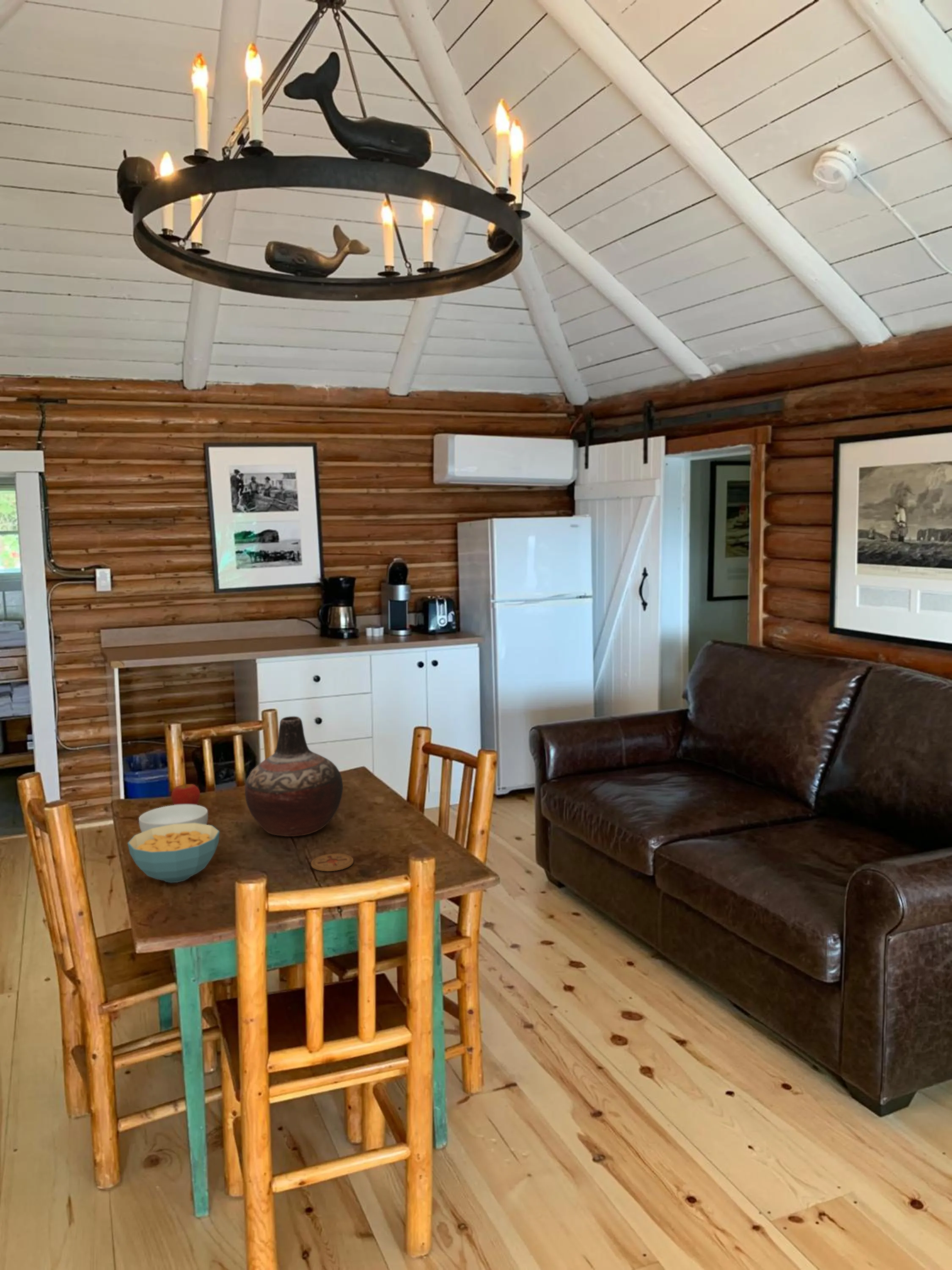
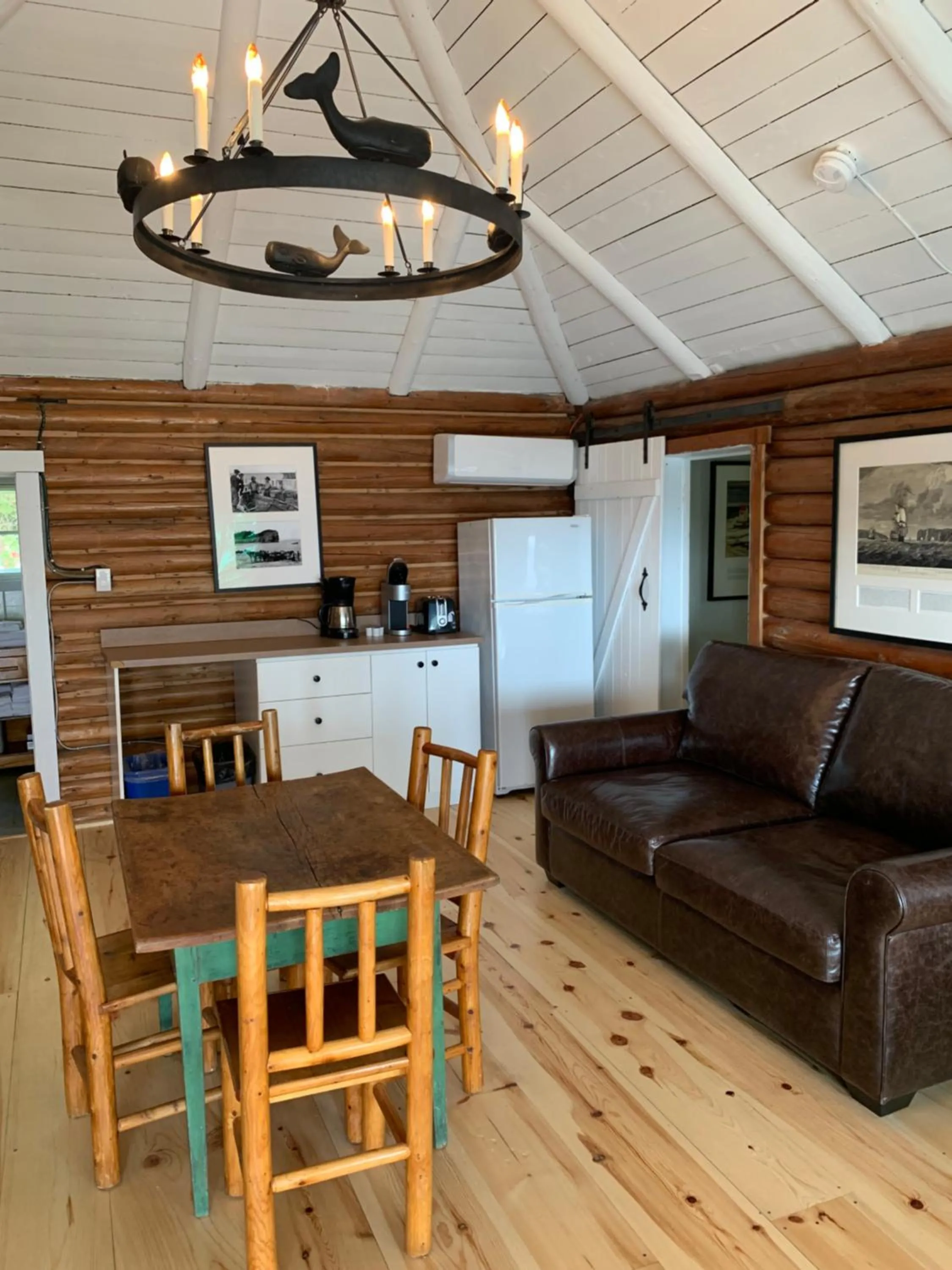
- cereal bowl [127,823,220,883]
- cereal bowl [138,804,209,832]
- apple [171,784,201,805]
- vase [245,716,344,837]
- coaster [311,853,354,872]
